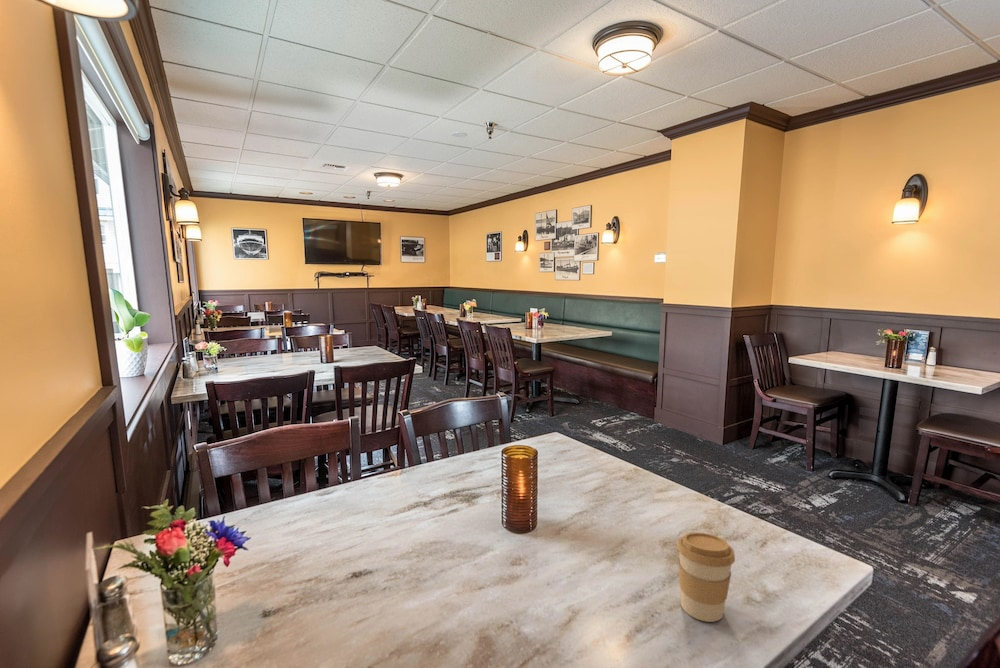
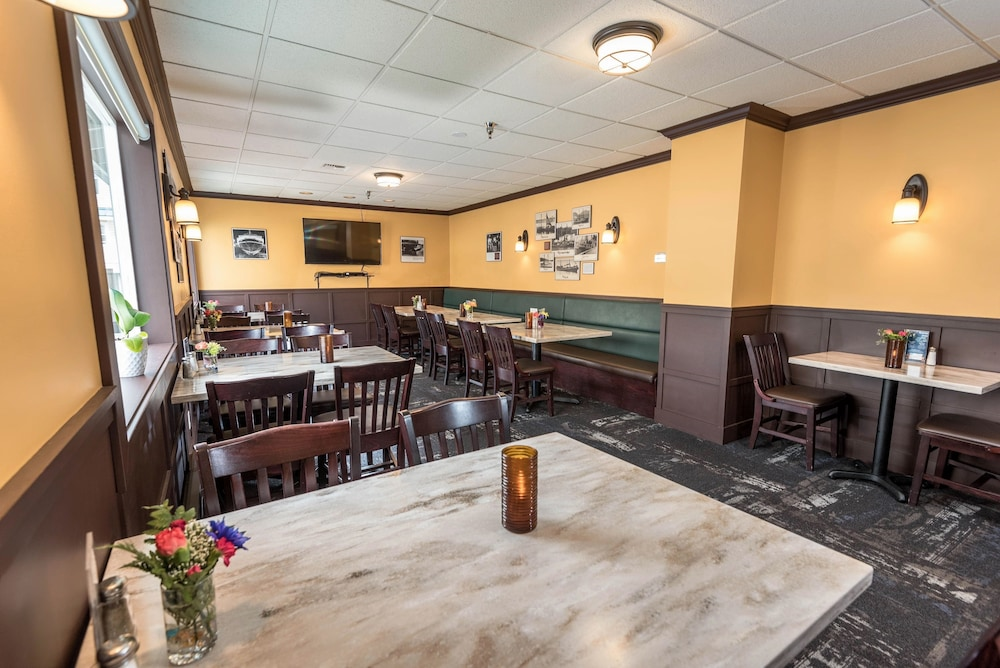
- coffee cup [676,531,736,623]
